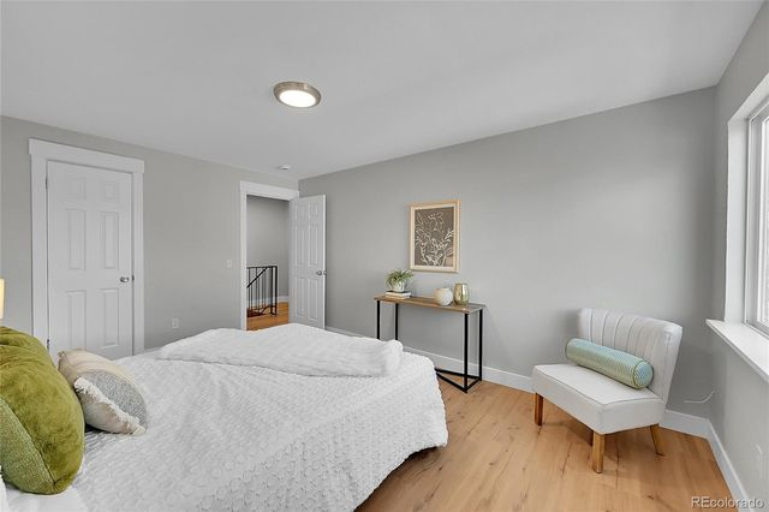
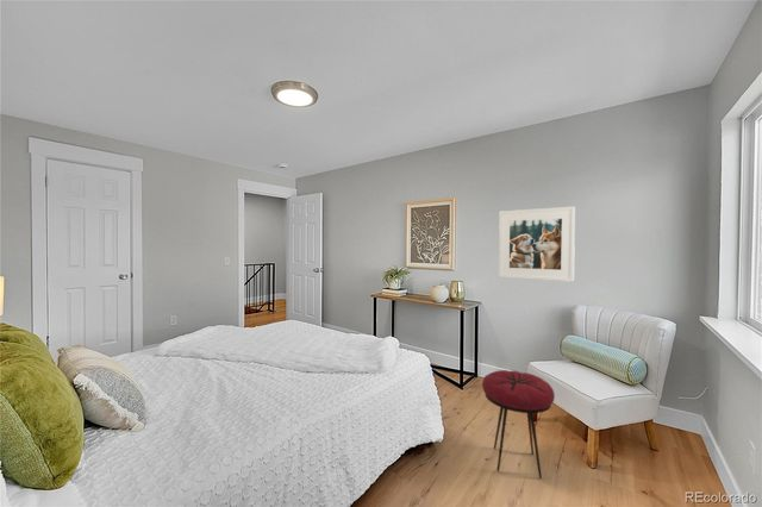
+ stool [481,369,556,480]
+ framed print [498,206,576,283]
